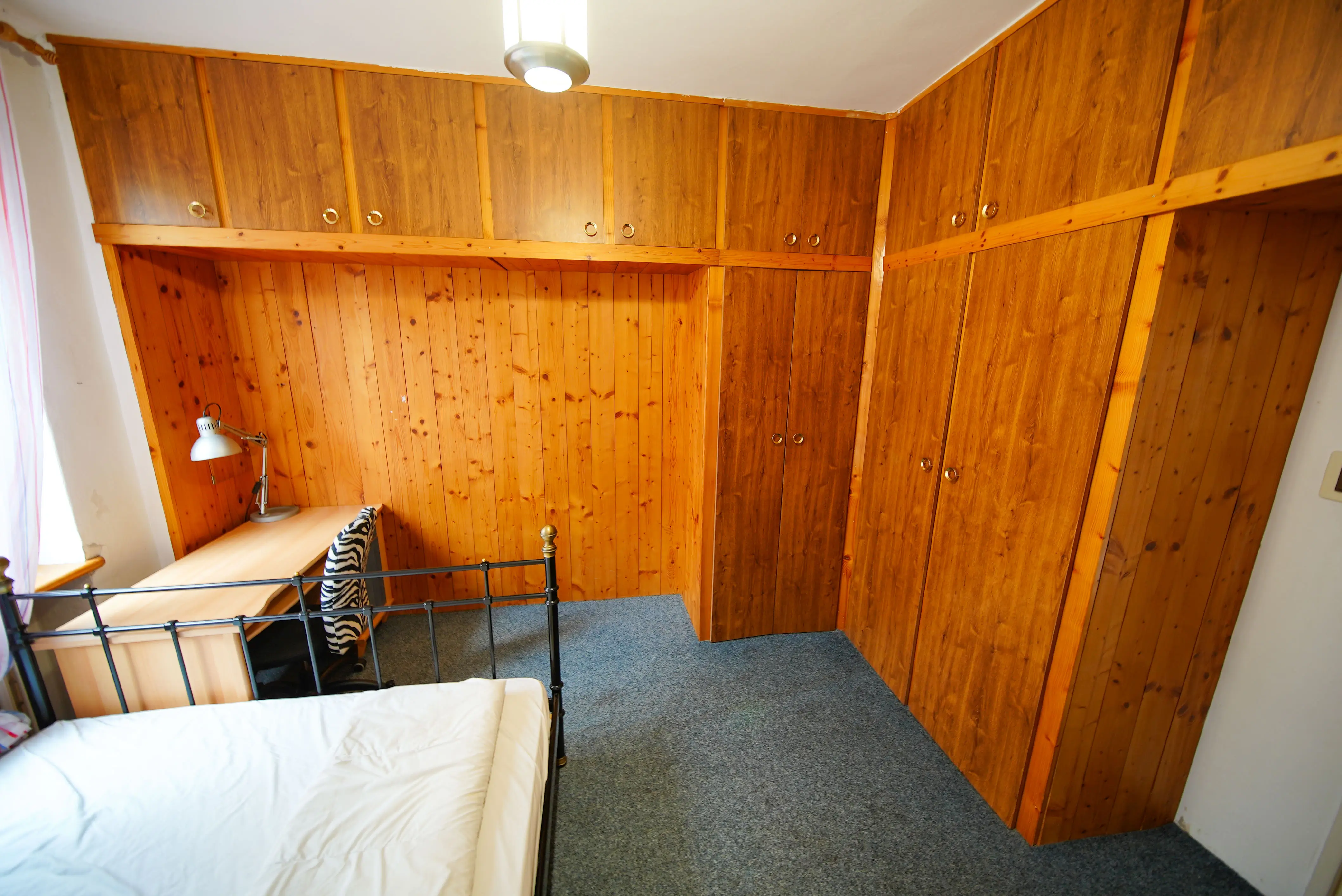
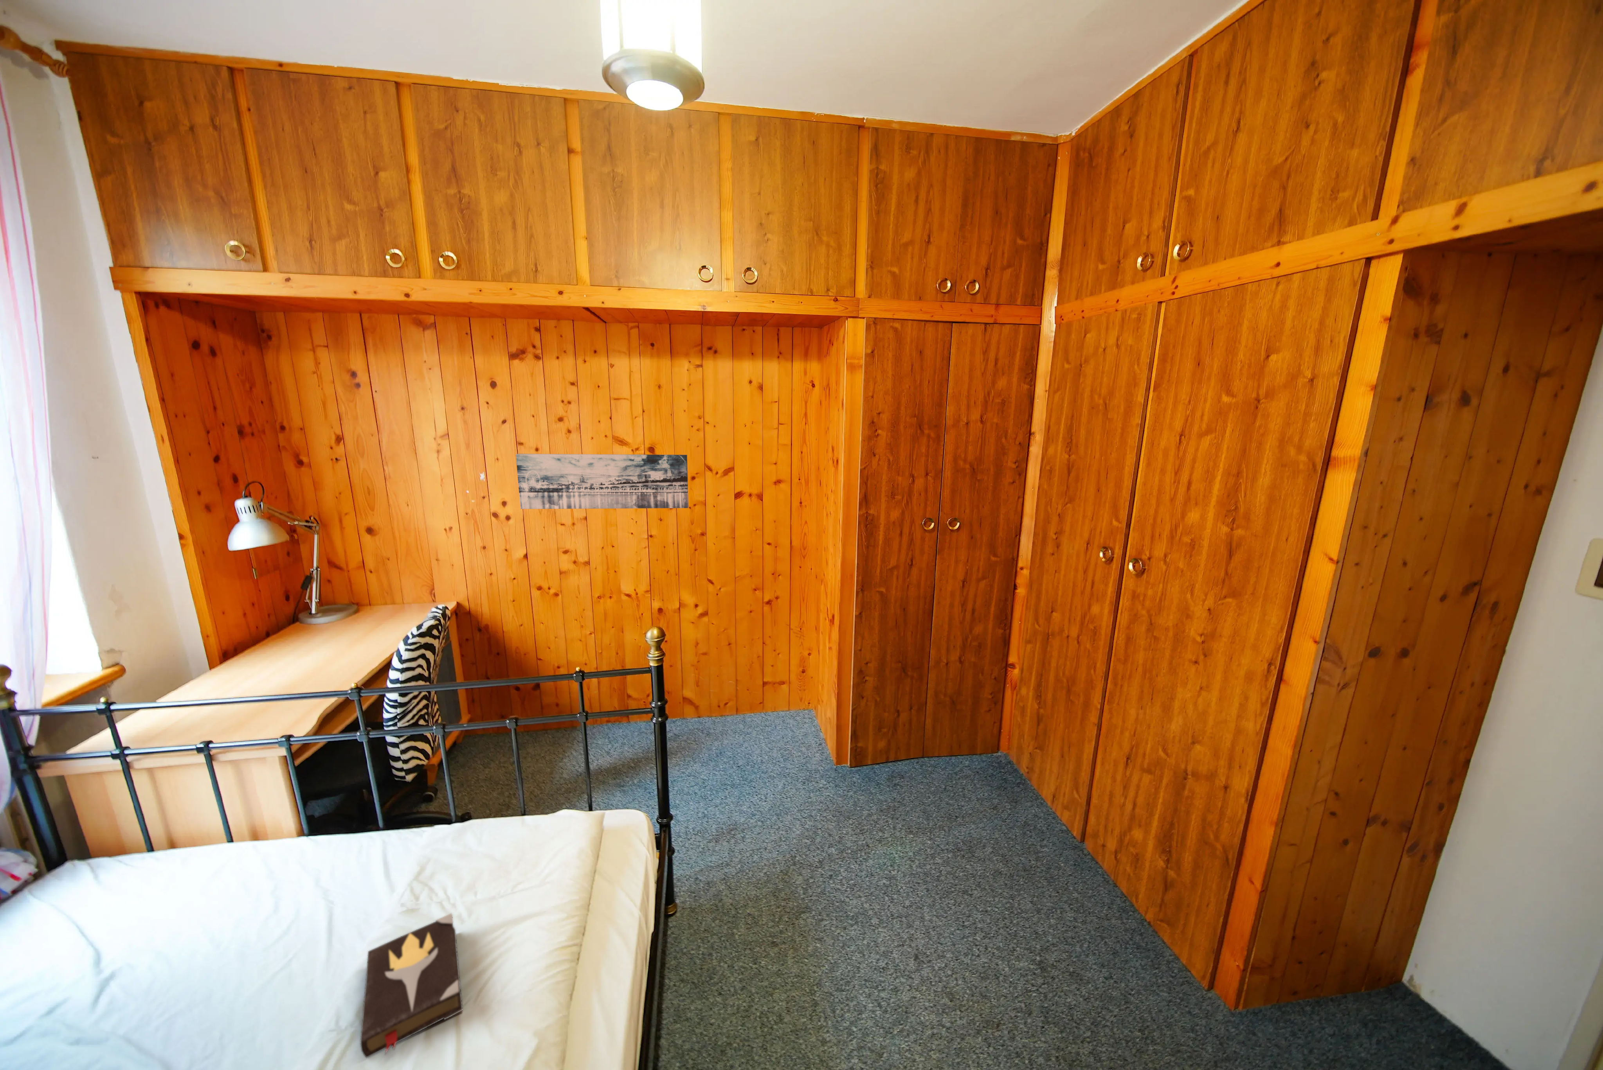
+ wall art [515,454,689,510]
+ hardback book [360,912,463,1059]
